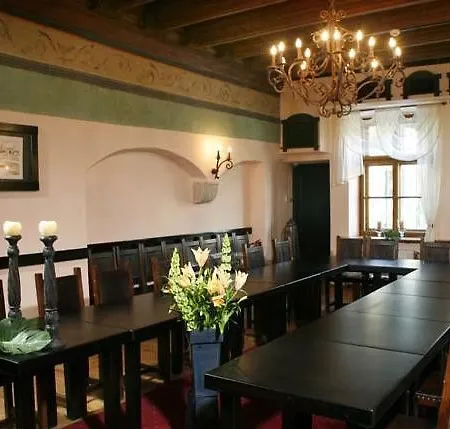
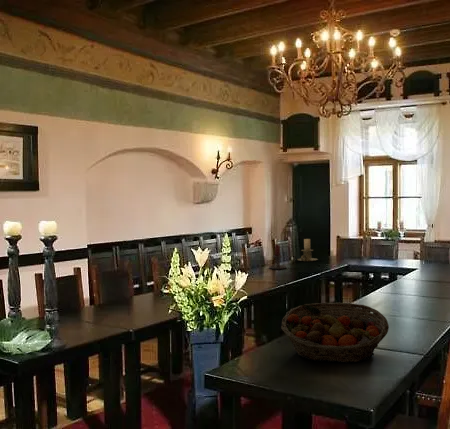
+ fruit basket [280,302,390,364]
+ candle holder [296,238,319,262]
+ candle holder [268,243,288,270]
